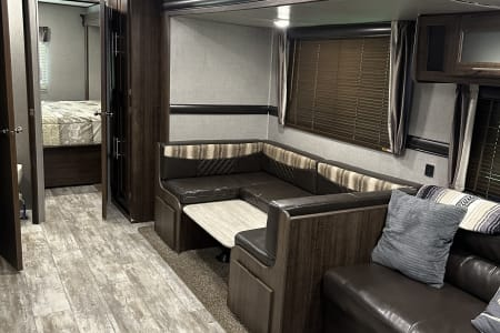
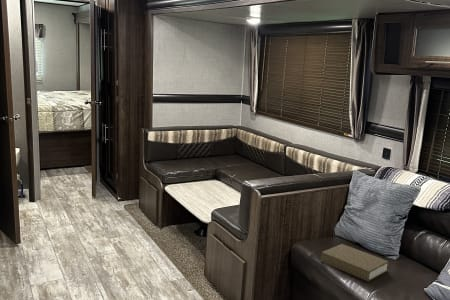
+ book [320,243,389,282]
